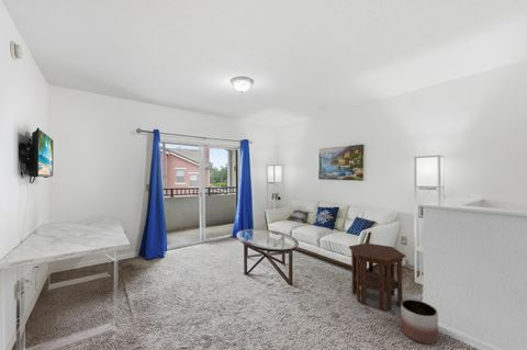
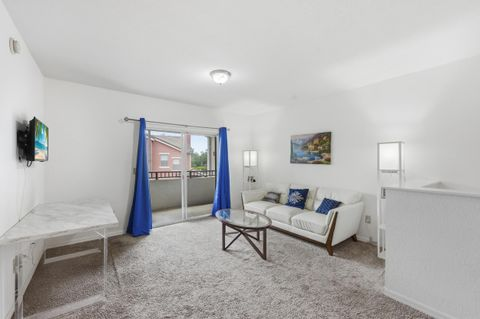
- planter [400,298,439,345]
- side table [348,242,406,312]
